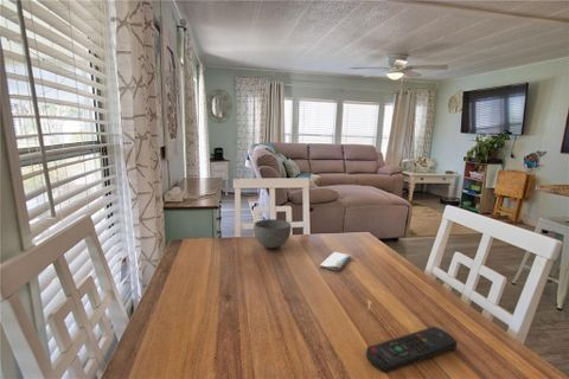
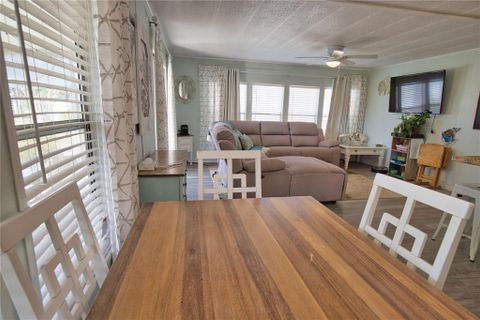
- smartphone [319,251,352,271]
- remote control [365,326,459,374]
- bowl [252,218,293,249]
